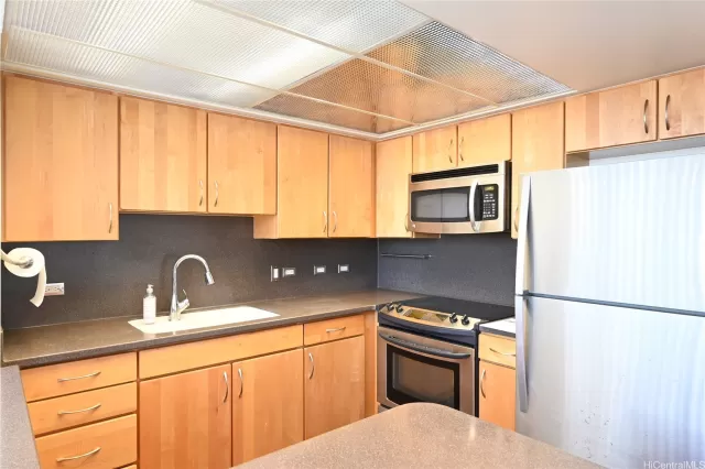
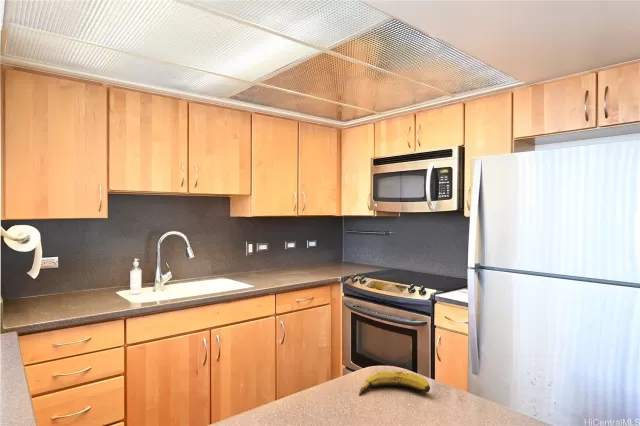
+ banana [358,370,431,396]
